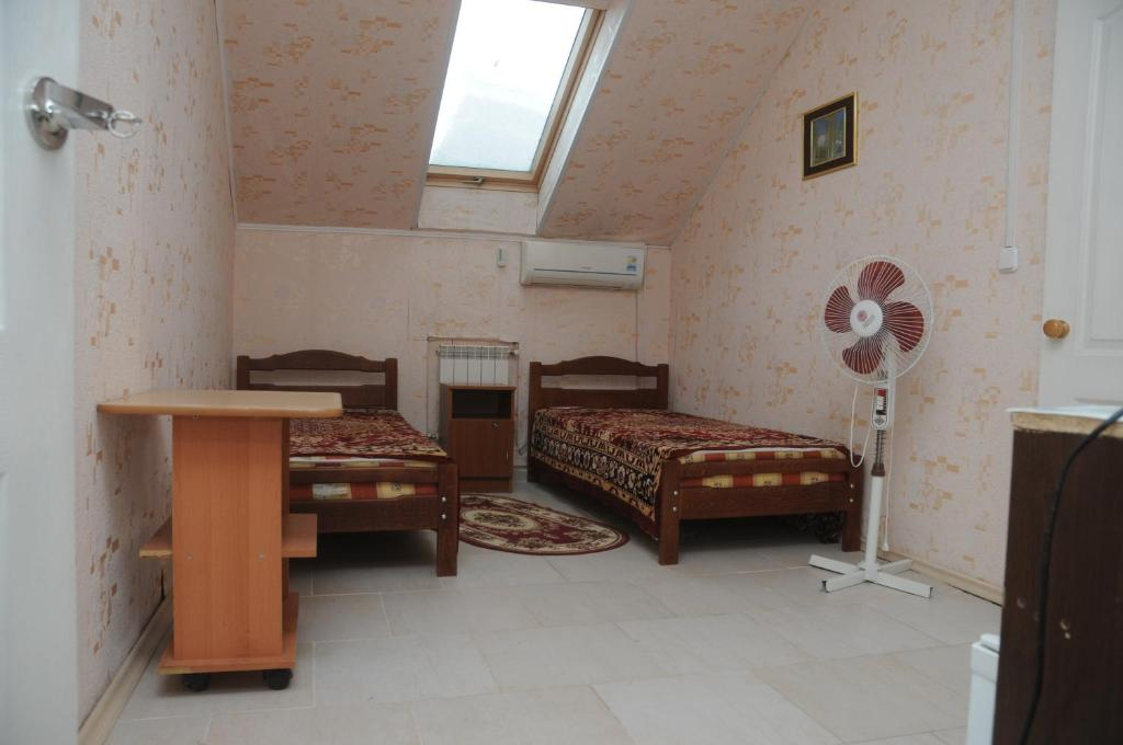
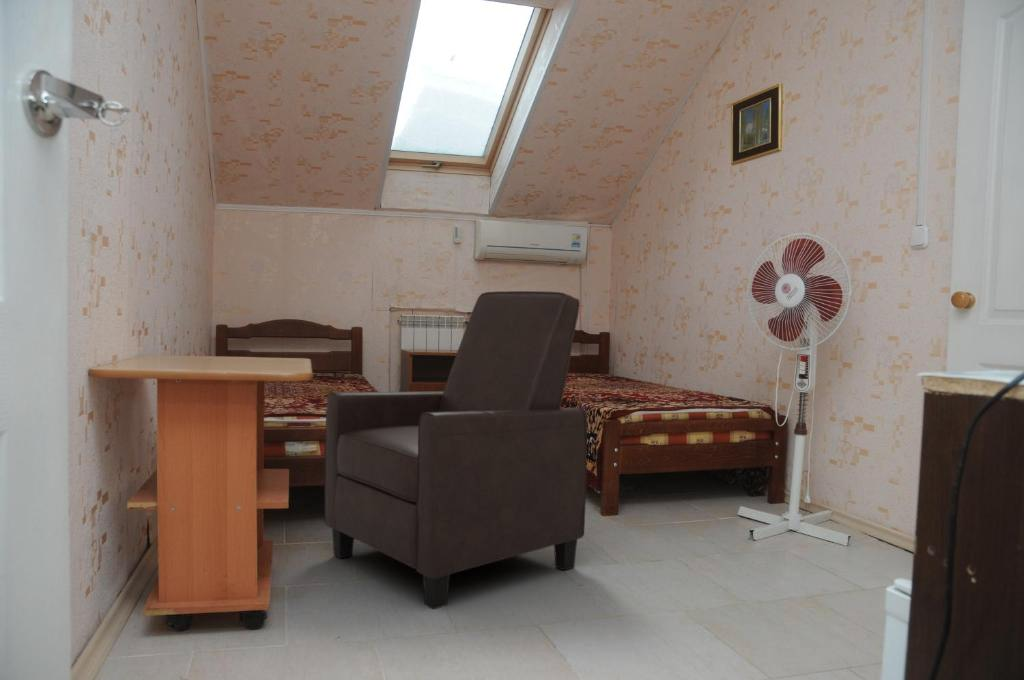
+ chair [323,290,588,610]
